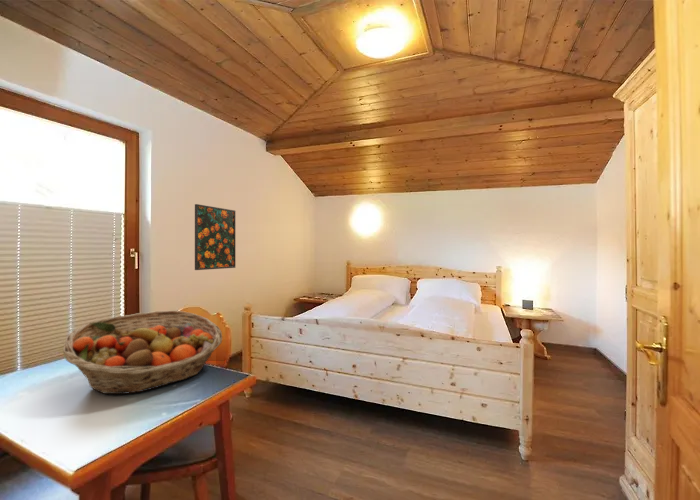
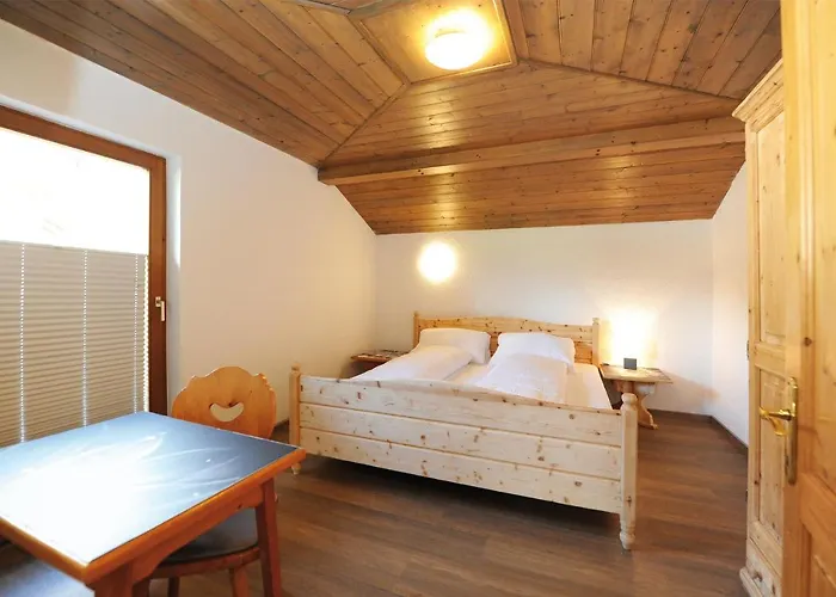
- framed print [194,203,236,271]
- fruit basket [62,310,223,395]
